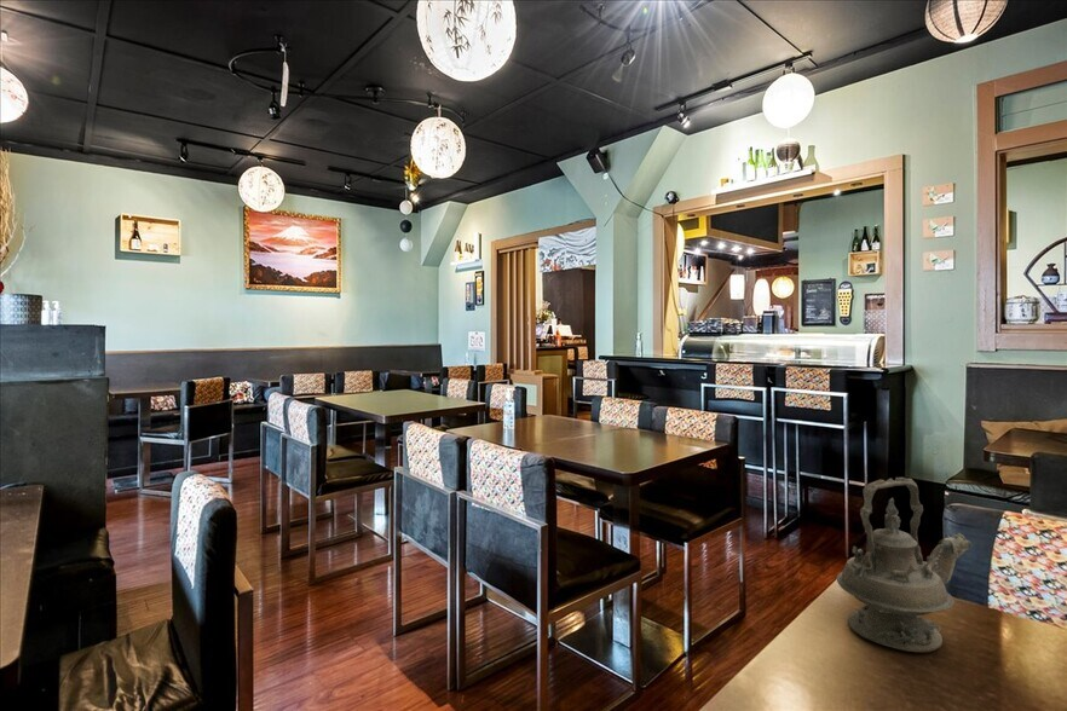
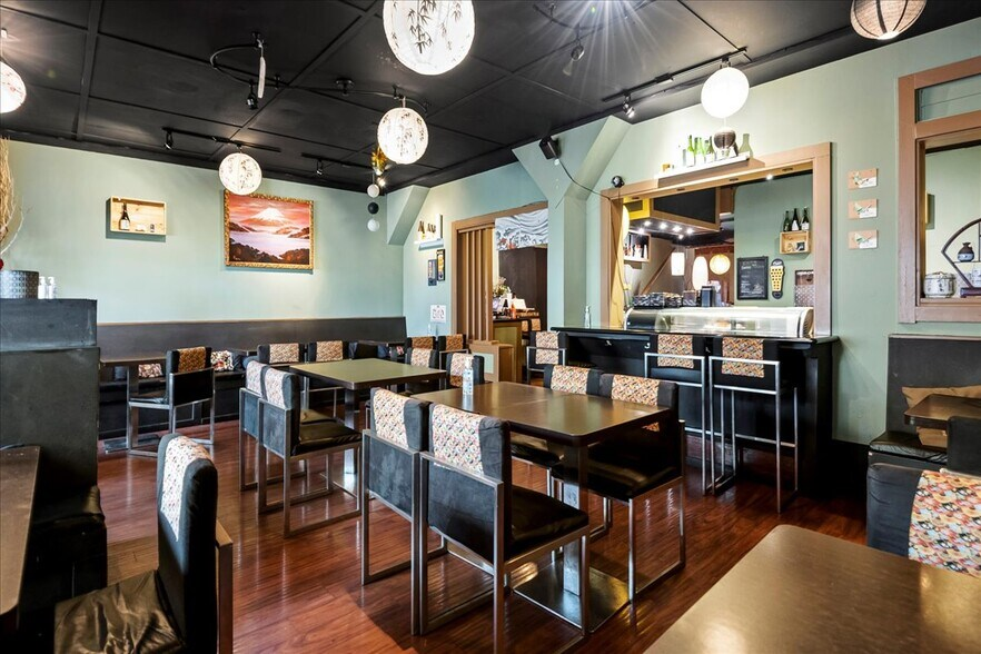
- teapot [835,476,974,654]
